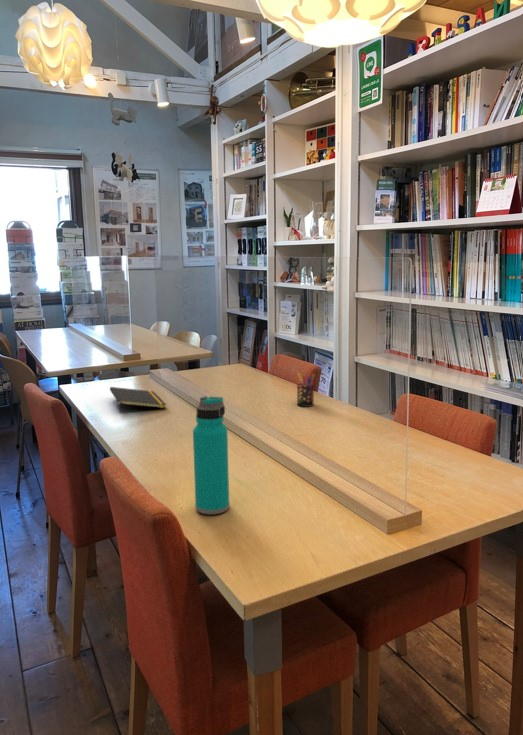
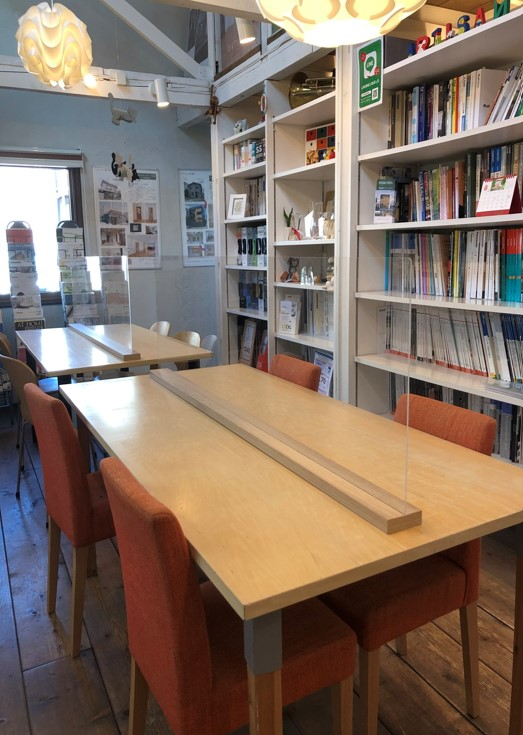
- notepad [109,386,167,414]
- water bottle [192,395,230,515]
- pen holder [296,370,316,408]
